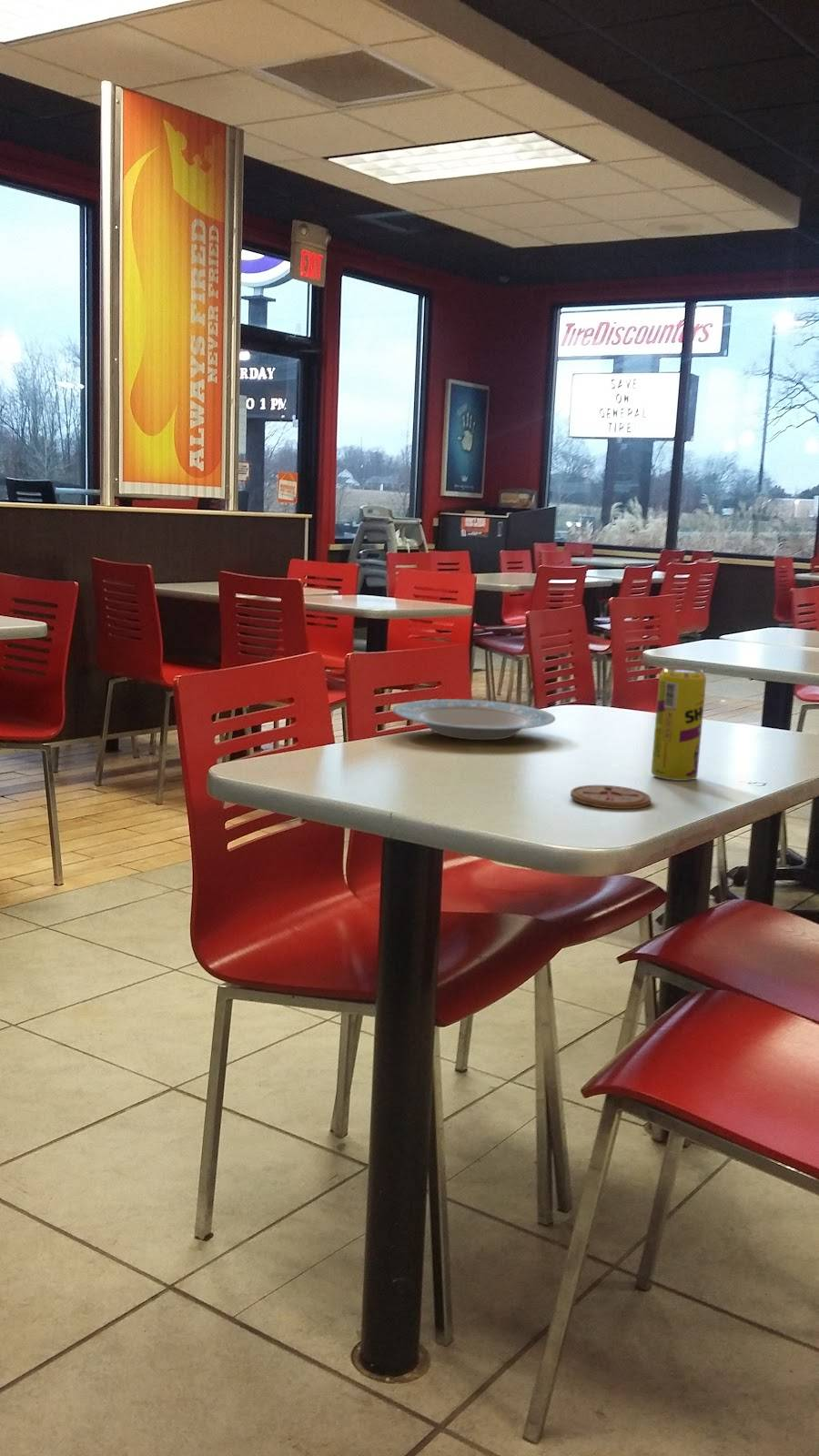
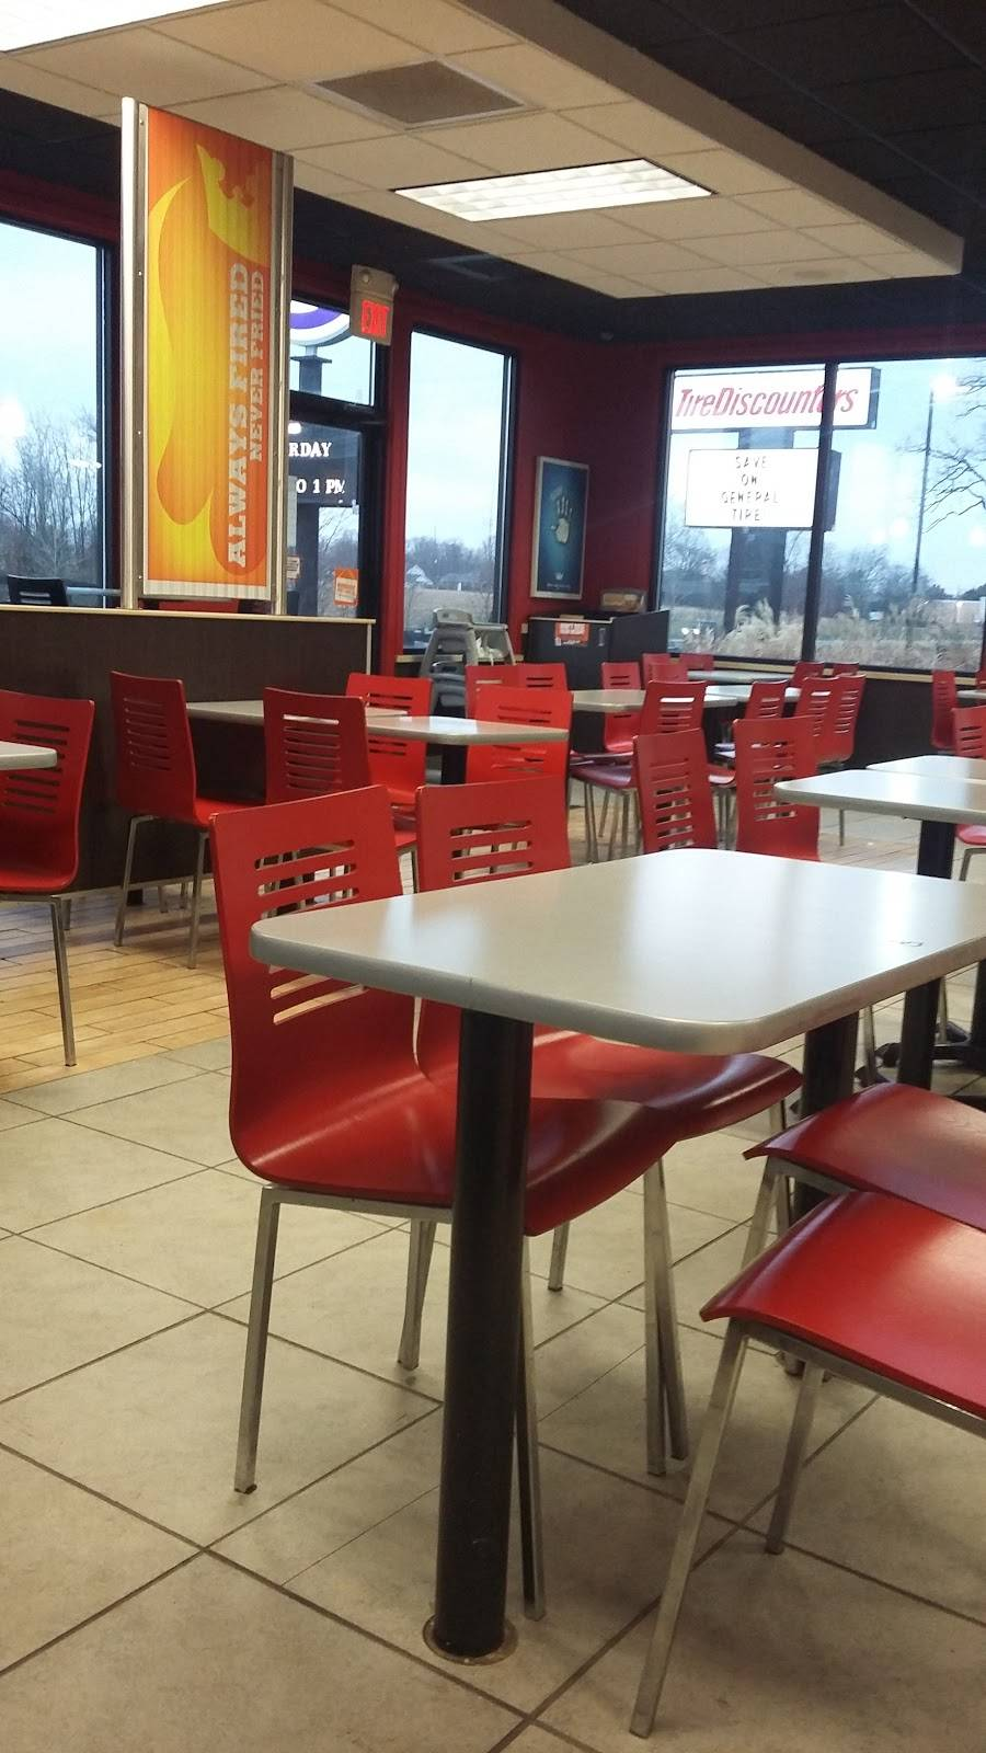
- coaster [570,784,652,810]
- plate [392,698,556,741]
- beverage can [651,666,707,782]
